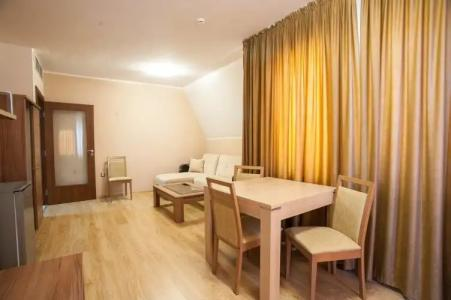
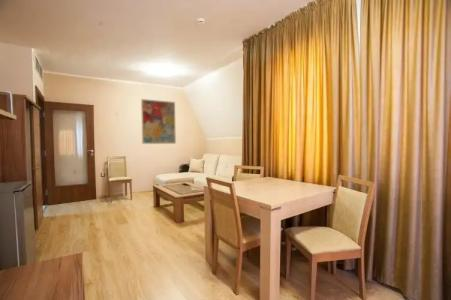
+ wall art [140,98,177,145]
